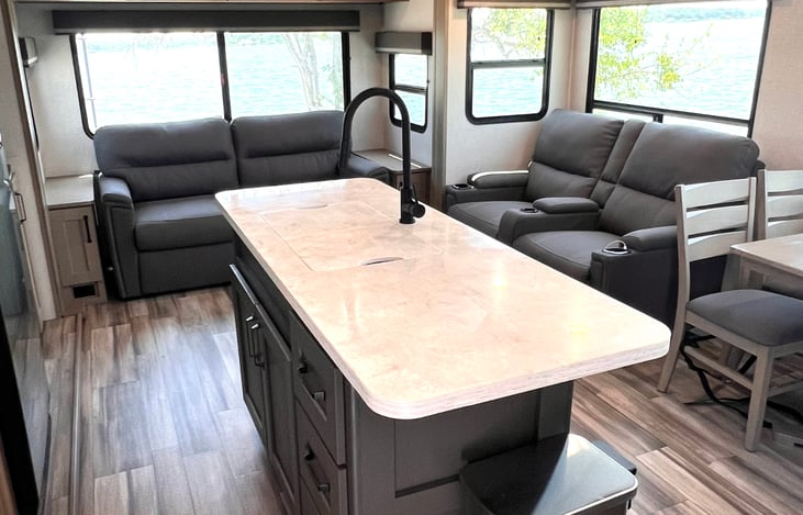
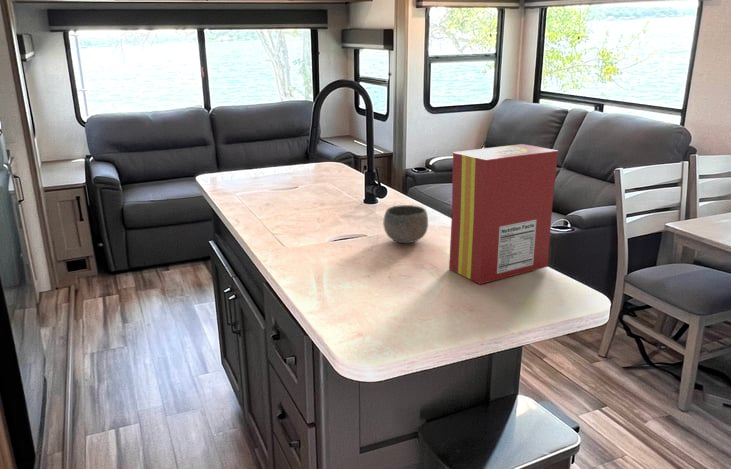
+ bowl [382,204,429,244]
+ cereal box [448,143,559,285]
